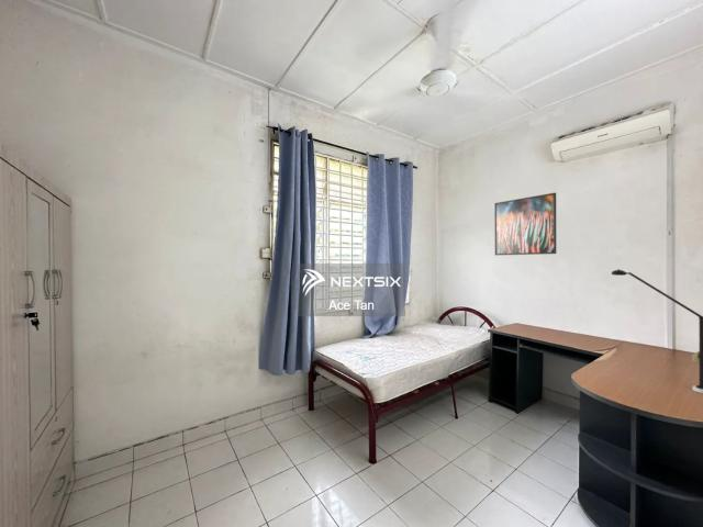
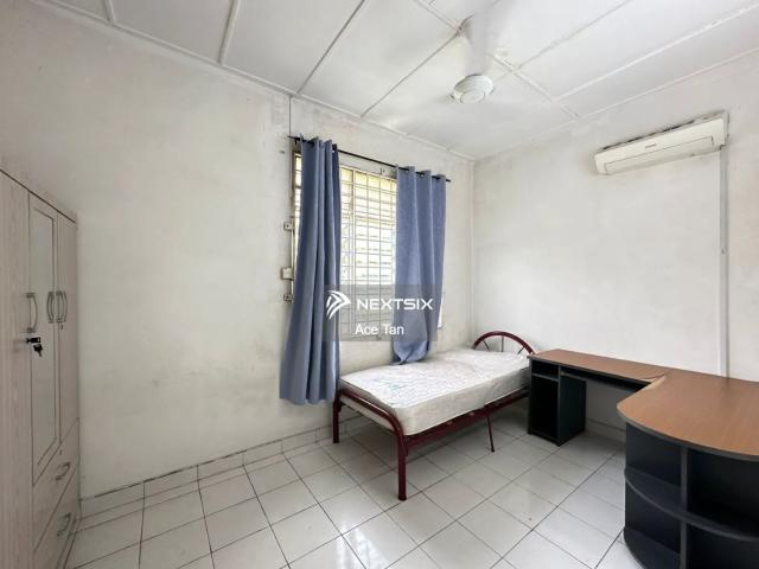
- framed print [493,192,557,256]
- desk lamp [611,268,703,394]
